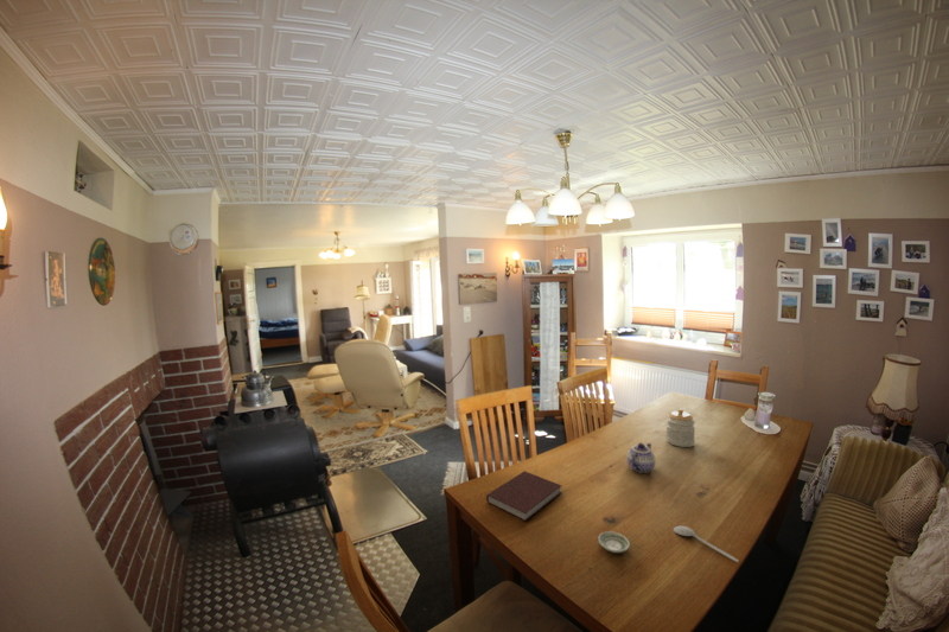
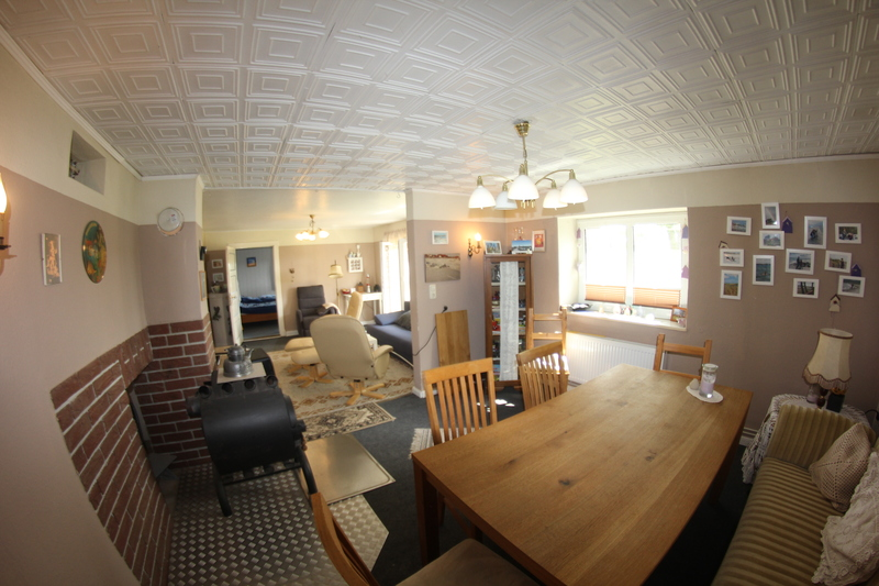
- saucer [597,530,631,554]
- jar [665,408,696,448]
- teapot [626,442,656,474]
- spoon [673,525,739,563]
- notebook [485,470,563,522]
